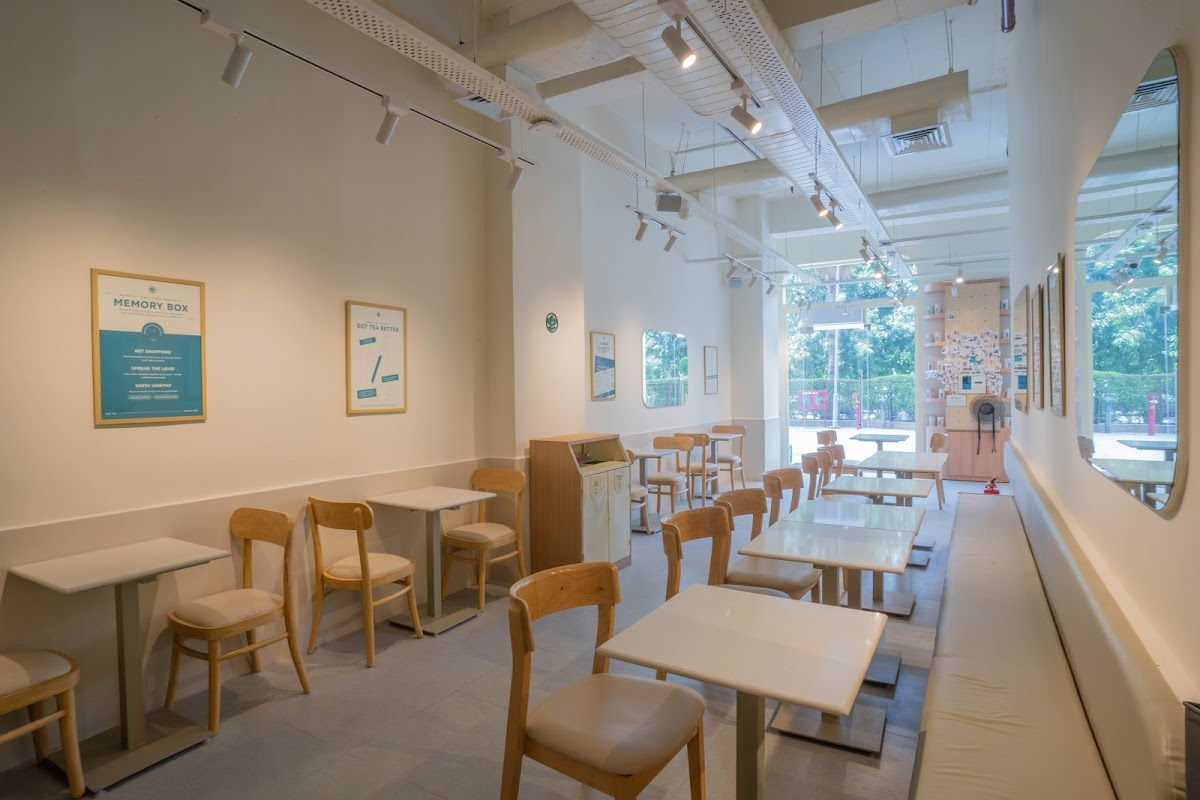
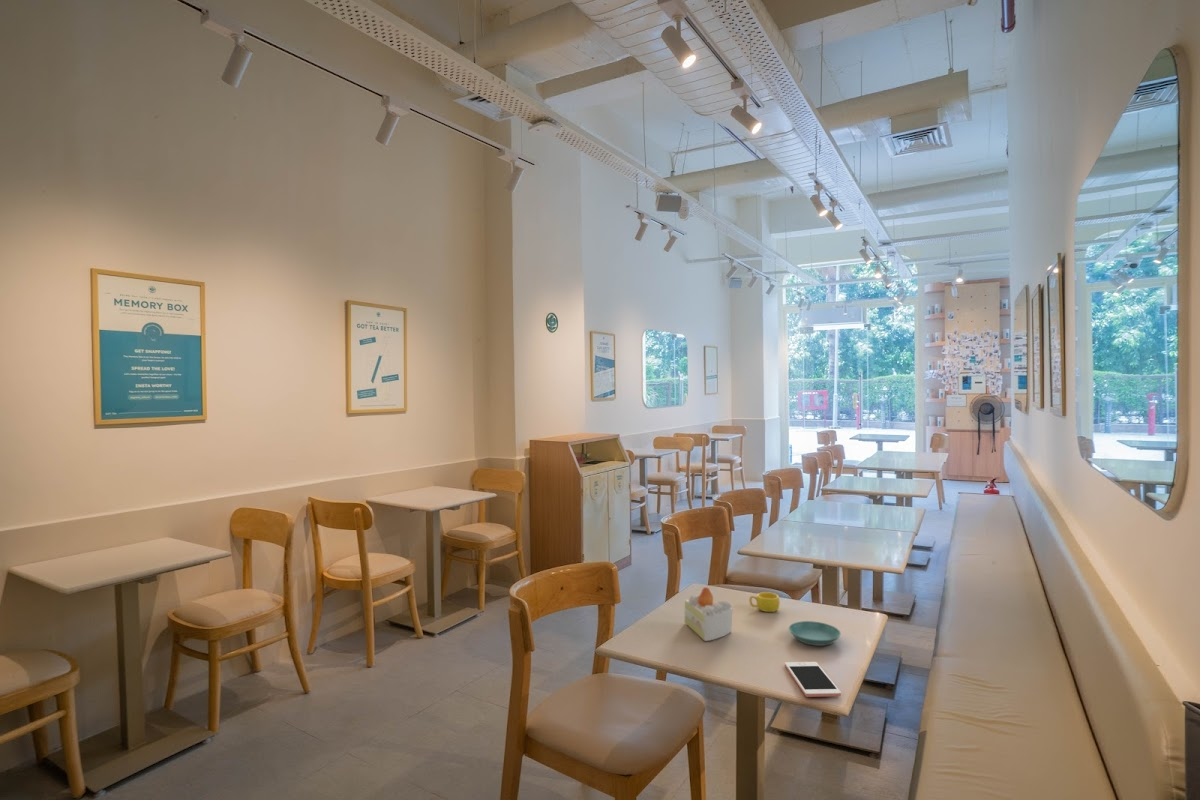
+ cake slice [683,586,733,642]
+ cell phone [784,661,842,698]
+ saucer [788,620,842,647]
+ cup [748,591,781,613]
